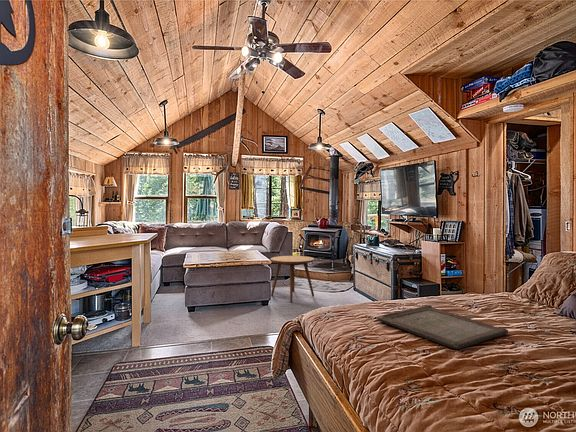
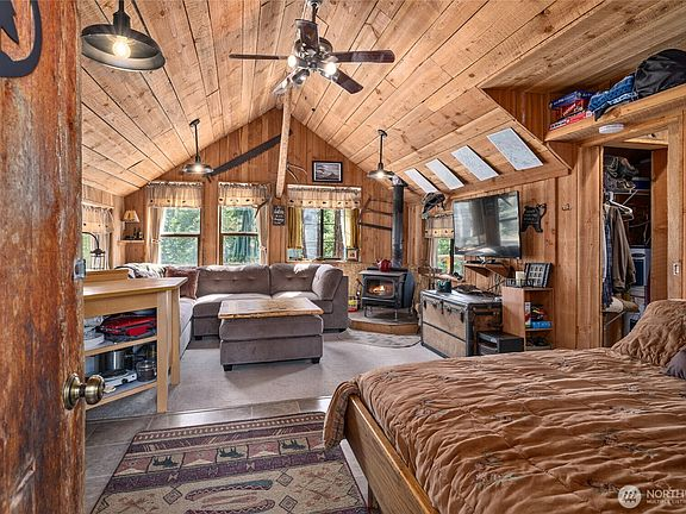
- side table [270,255,315,303]
- serving tray [375,304,509,350]
